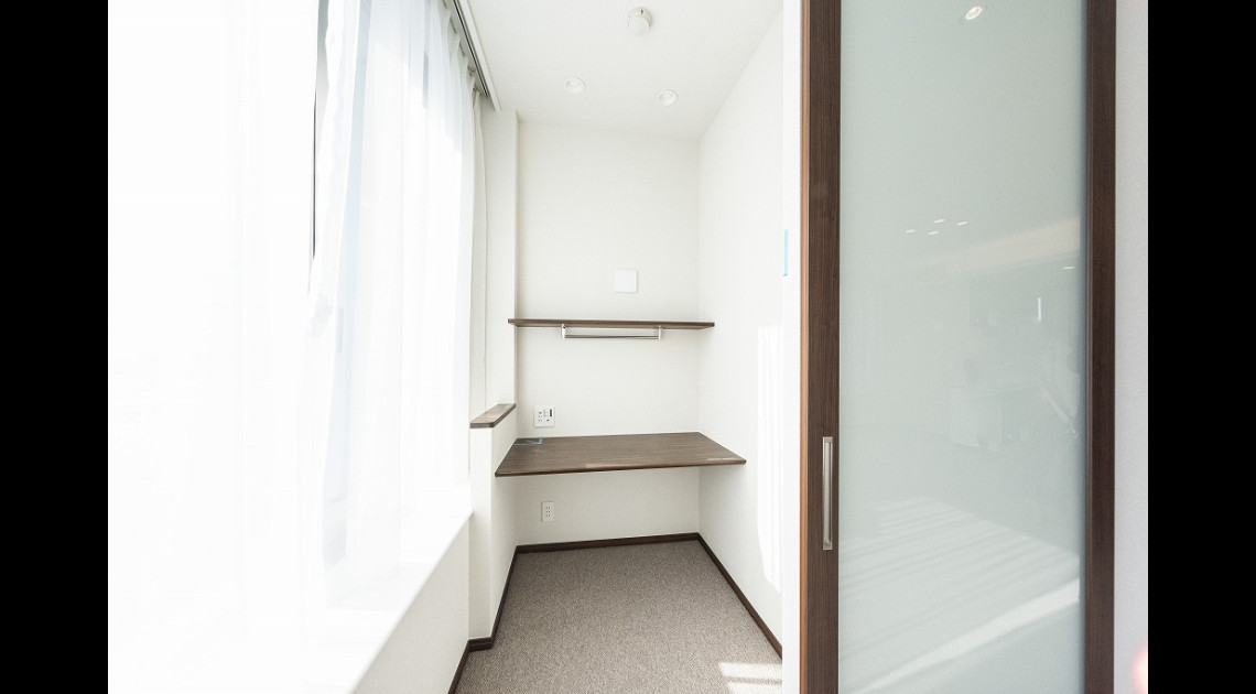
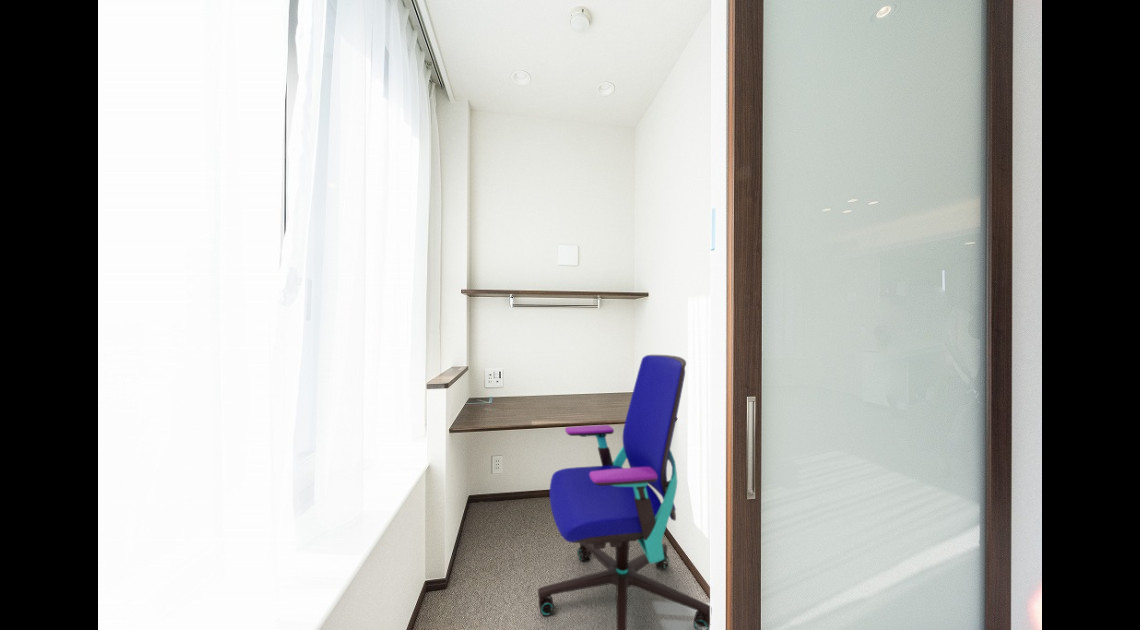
+ office chair [537,354,711,630]
